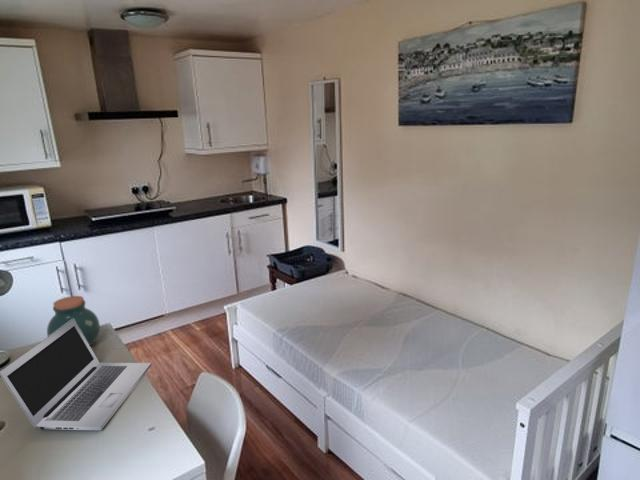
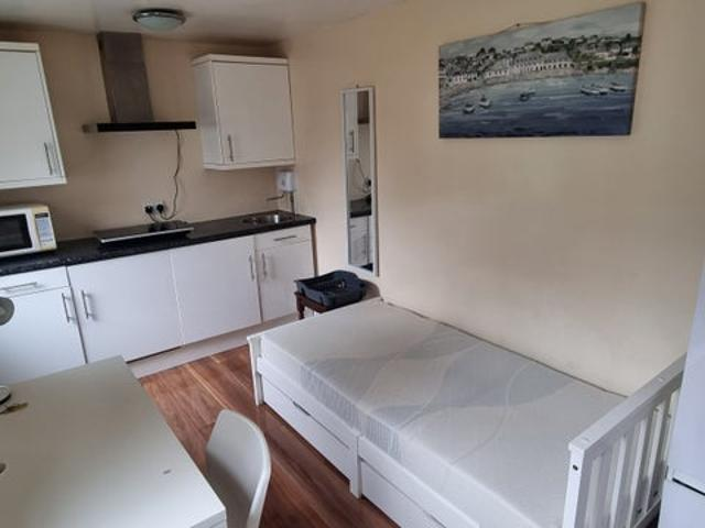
- jar [46,295,101,346]
- laptop [0,319,153,431]
